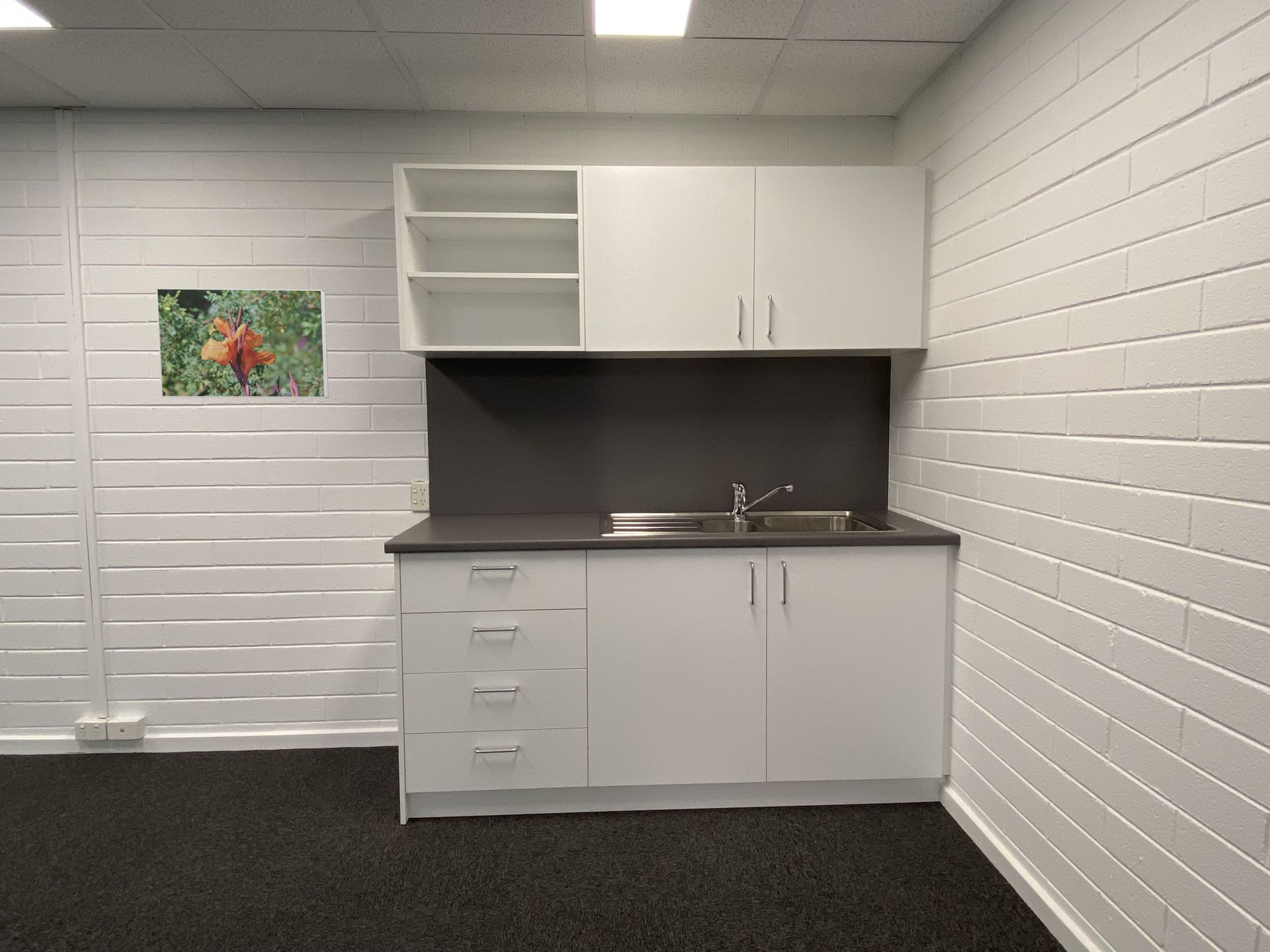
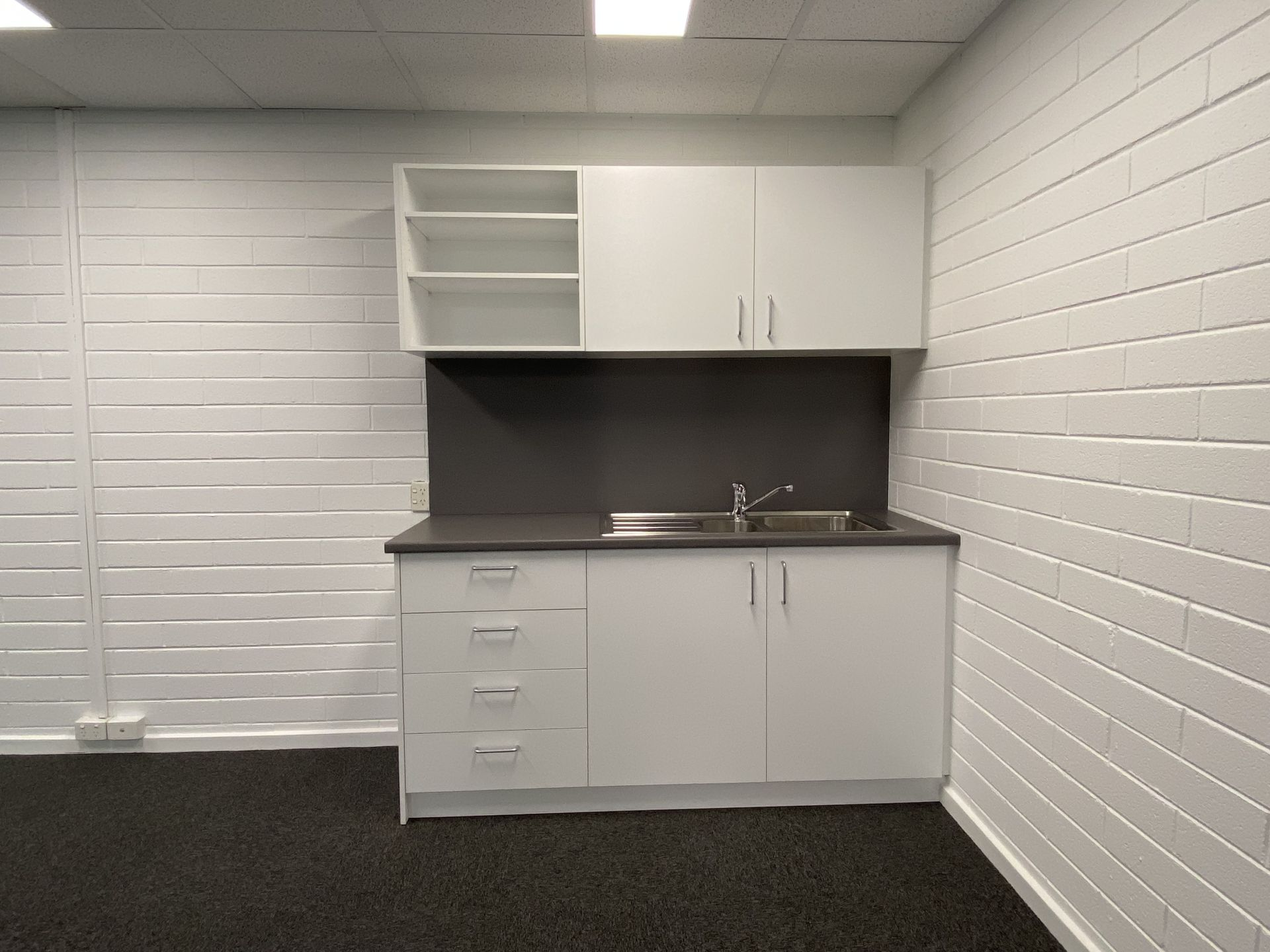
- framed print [155,288,329,399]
